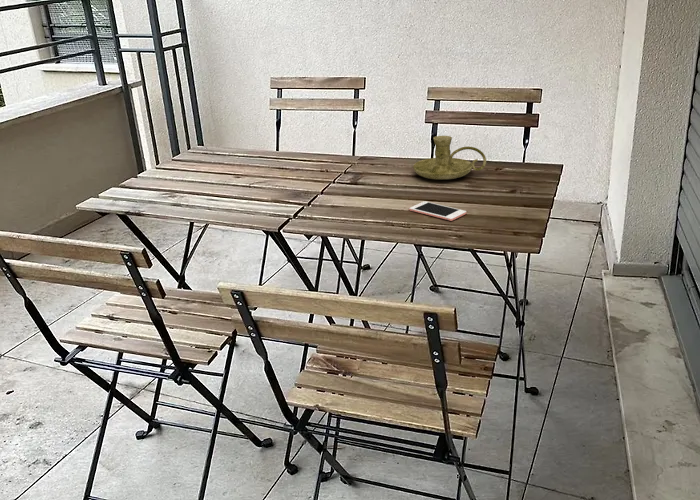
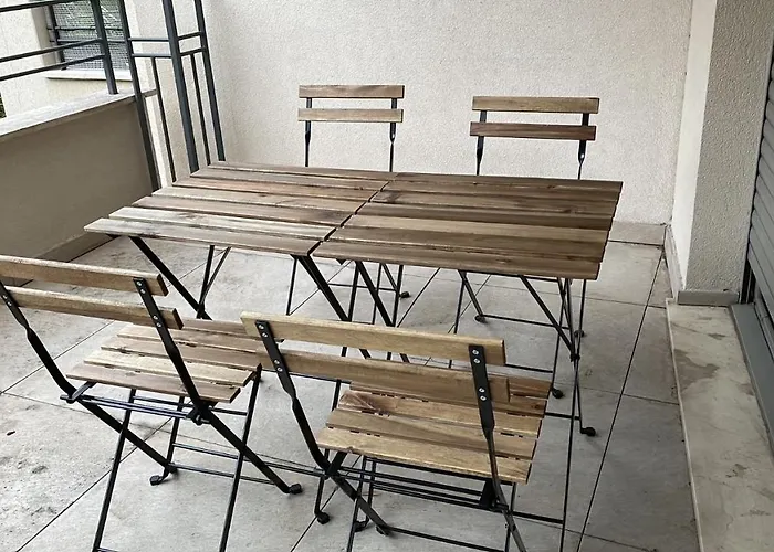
- candle holder [412,135,487,180]
- cell phone [408,200,467,222]
